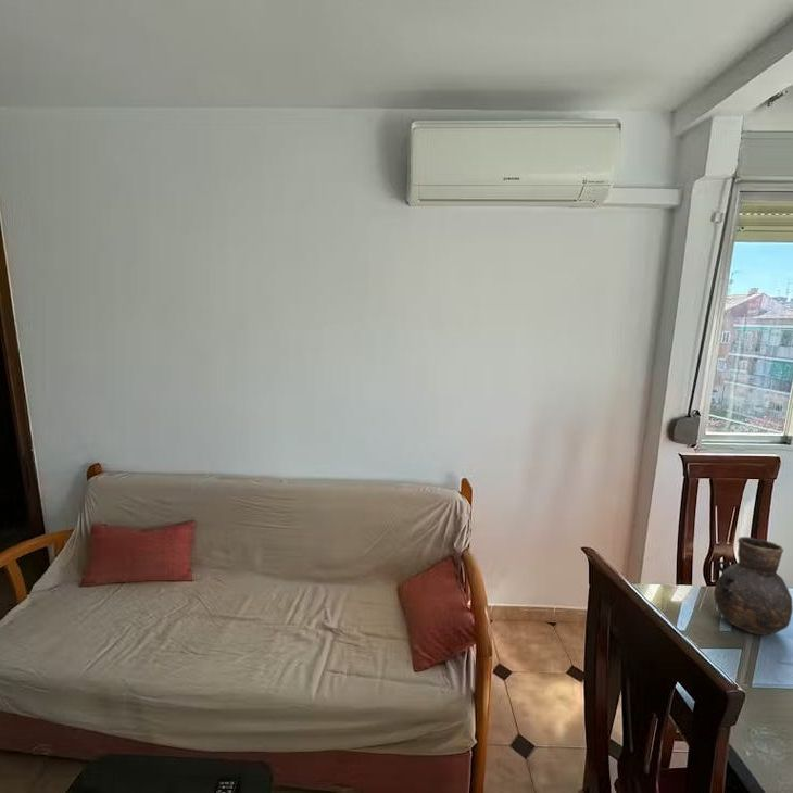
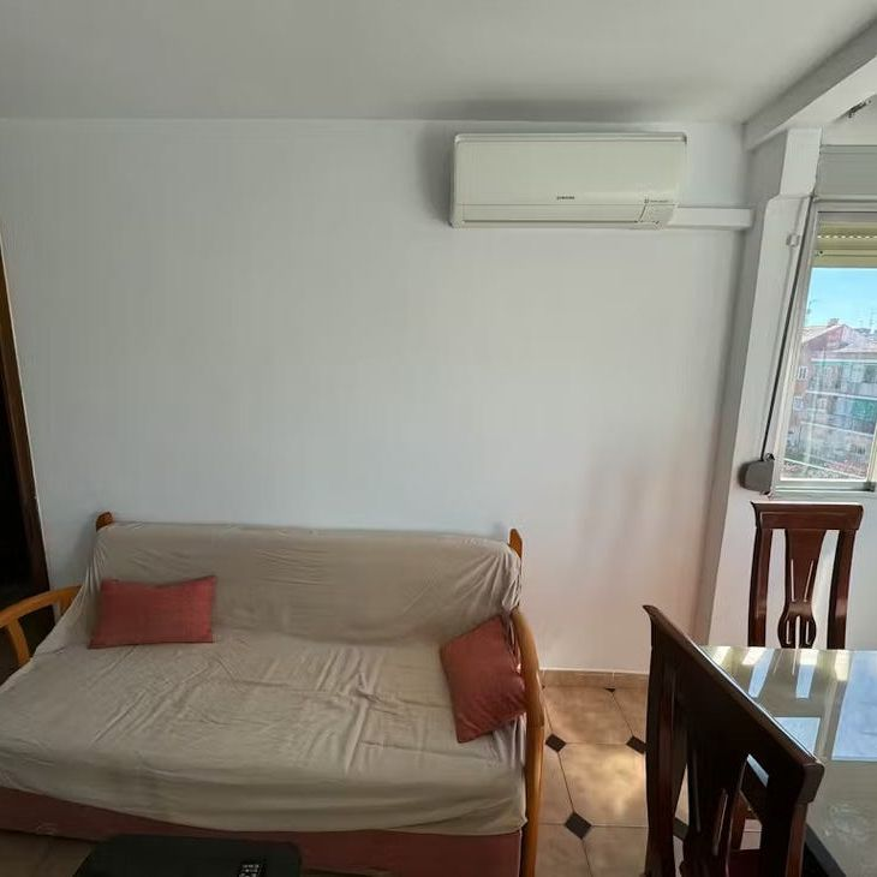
- vase [713,536,793,637]
